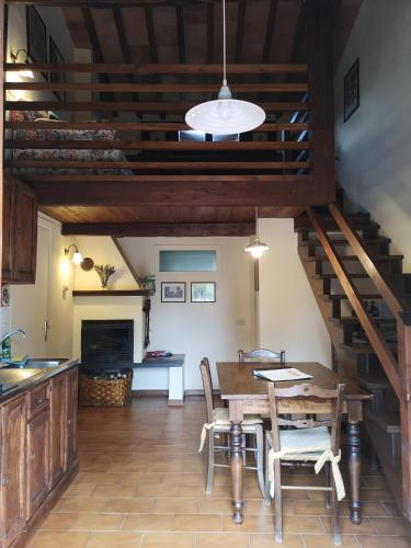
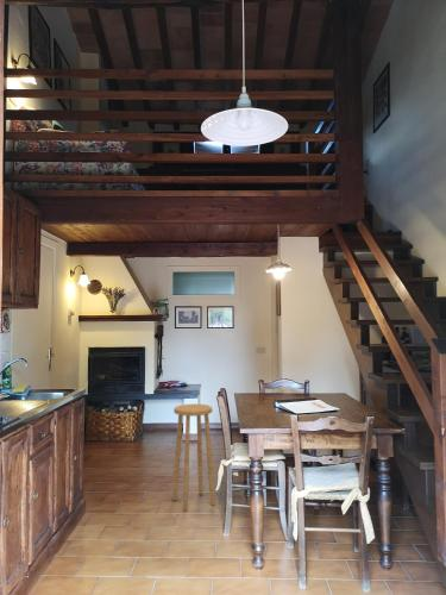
+ stool [171,402,216,513]
